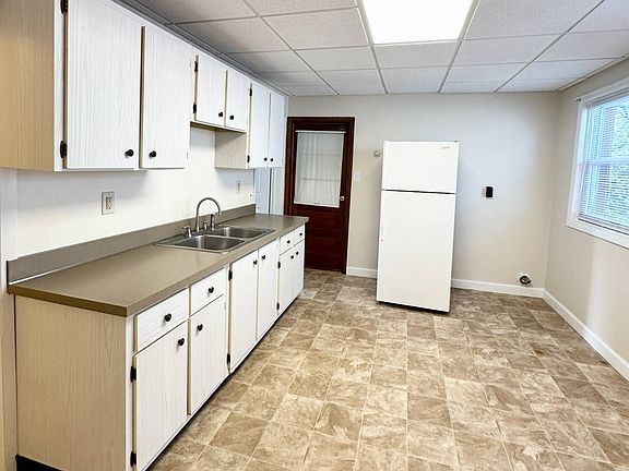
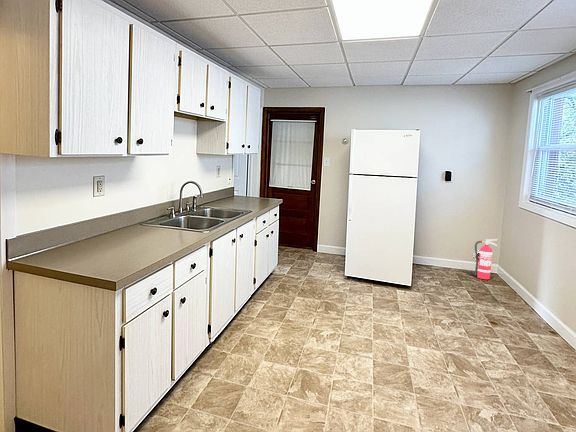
+ fire extinguisher [474,238,498,280]
